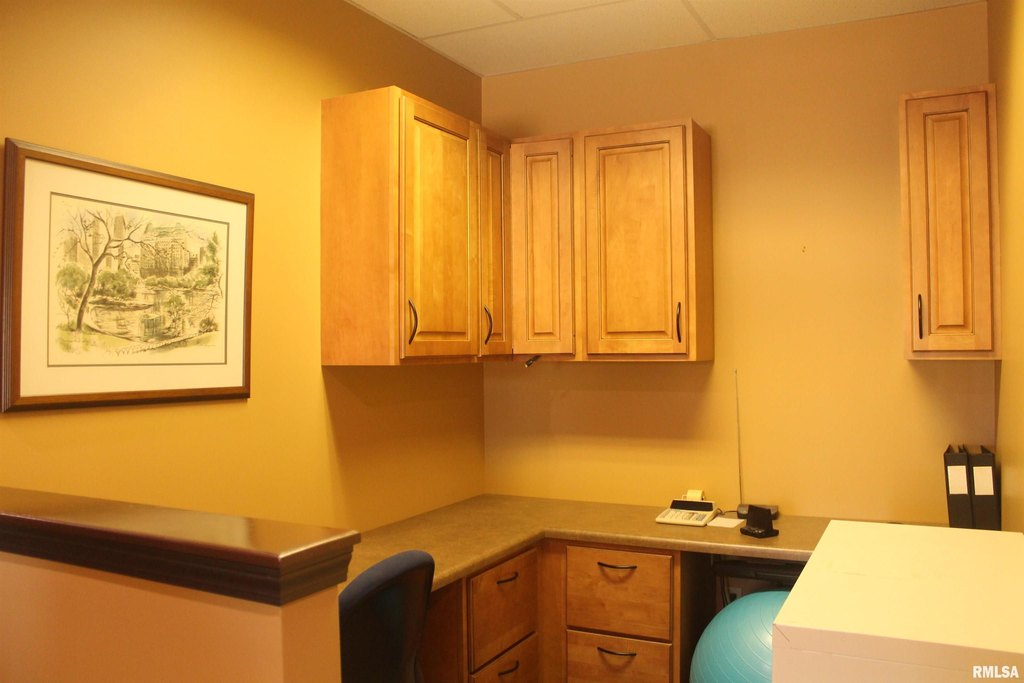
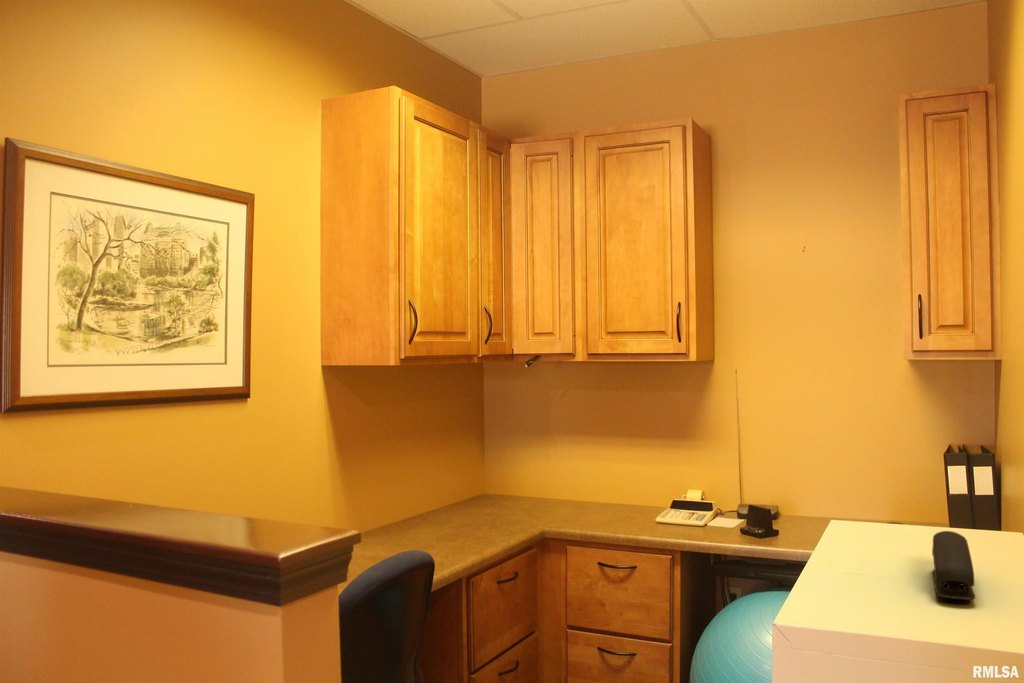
+ stapler [931,530,976,601]
